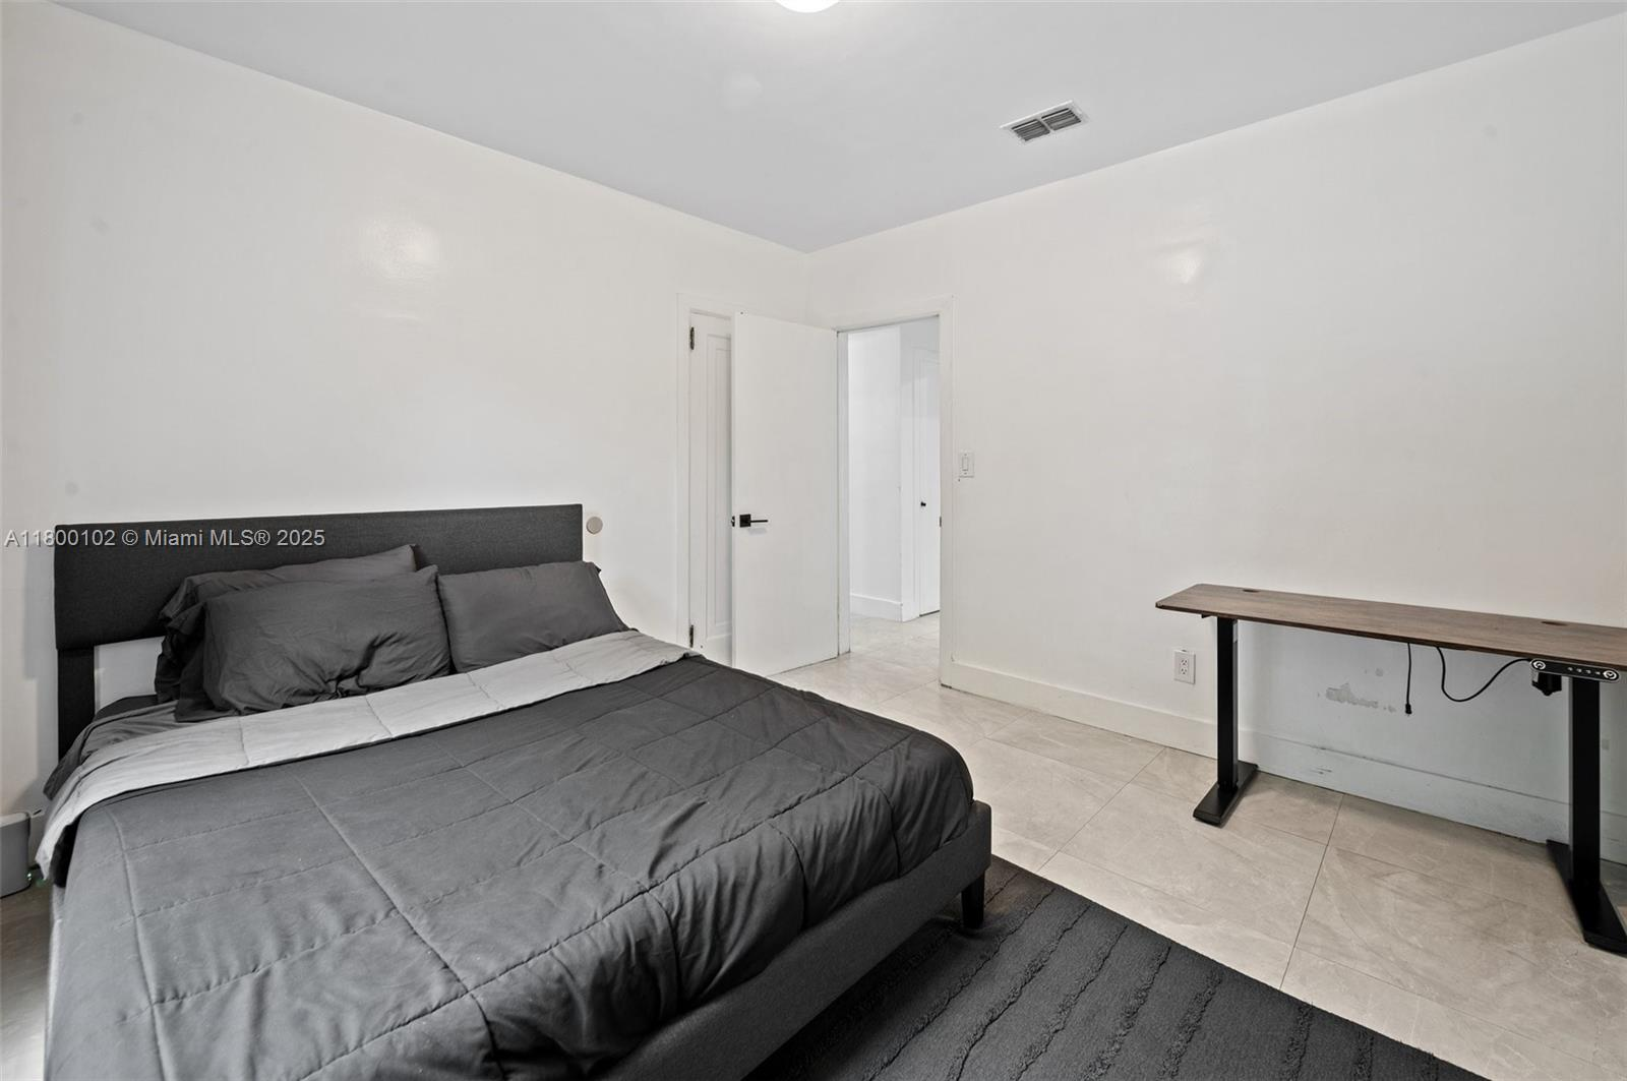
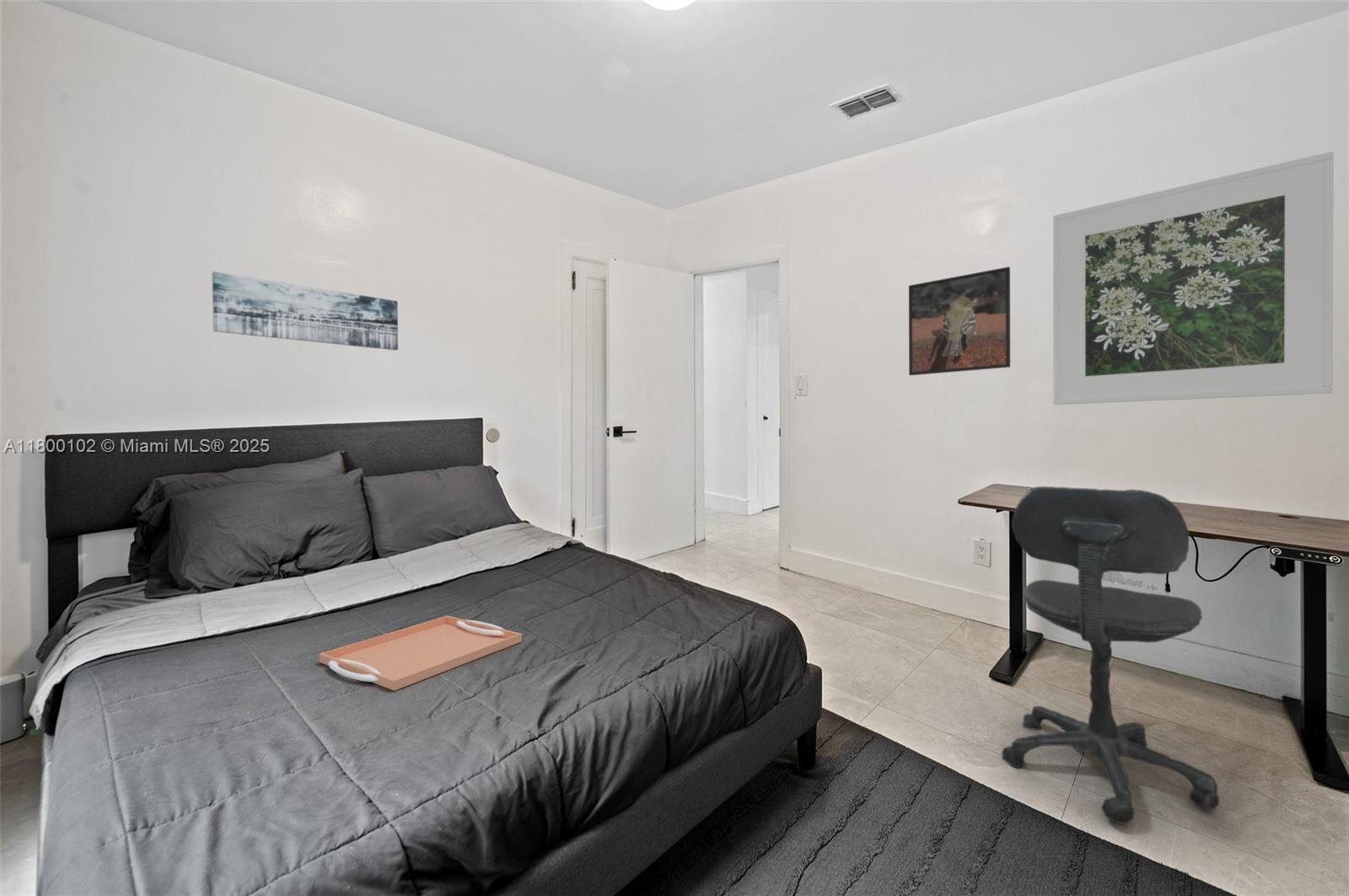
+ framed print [908,266,1011,376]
+ wall art [212,271,399,351]
+ serving tray [319,615,523,692]
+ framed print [1052,151,1335,405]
+ office chair [1001,486,1220,824]
